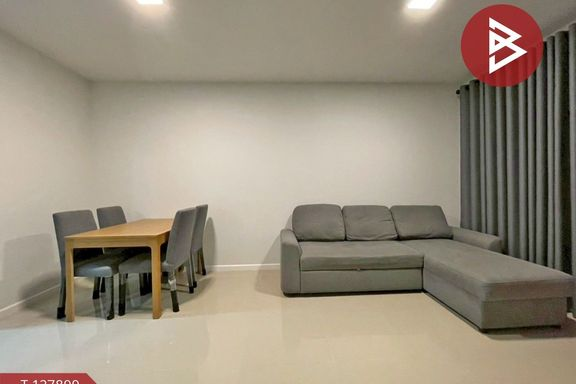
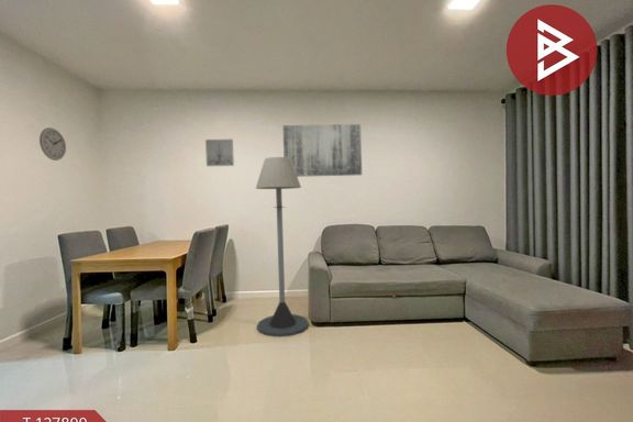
+ floor lamp [255,156,309,337]
+ wall clock [38,126,67,162]
+ wall art [204,138,235,167]
+ wall art [281,123,363,178]
